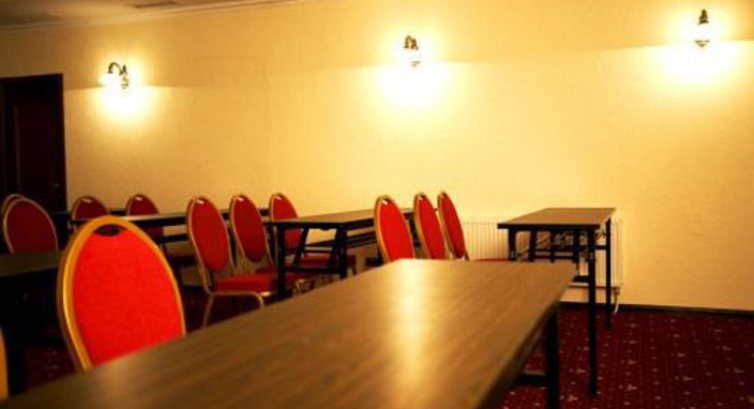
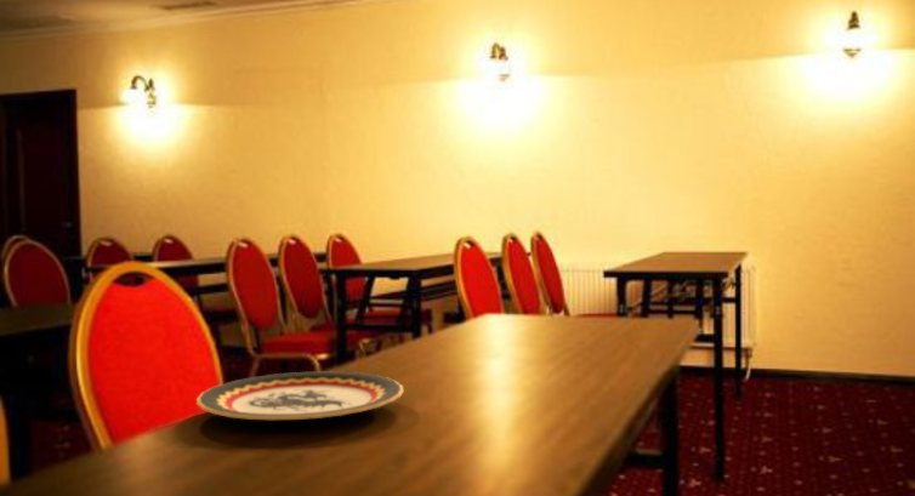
+ plate [195,370,405,421]
